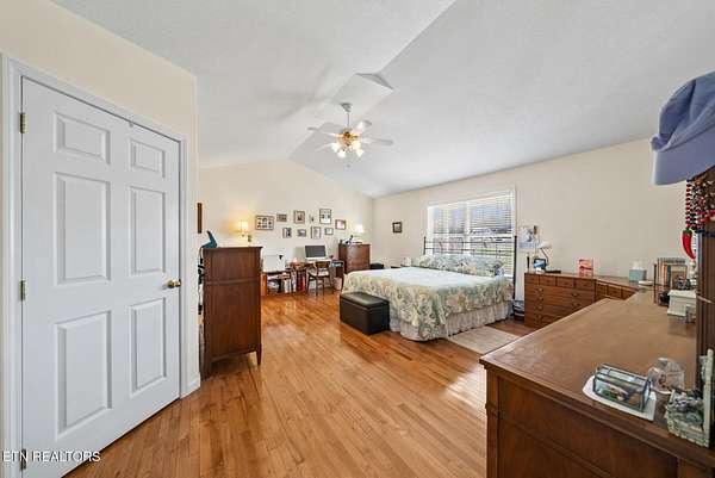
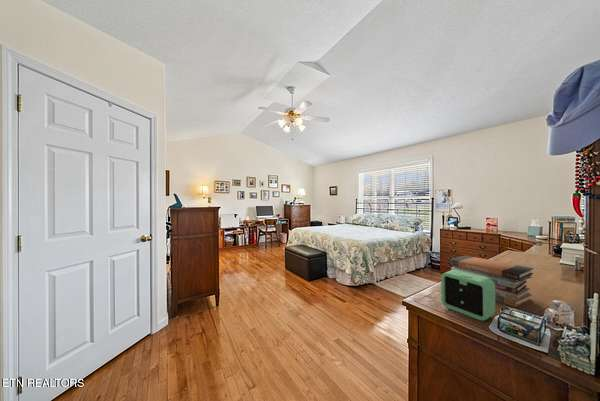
+ alarm clock [440,270,496,322]
+ book stack [448,254,534,308]
